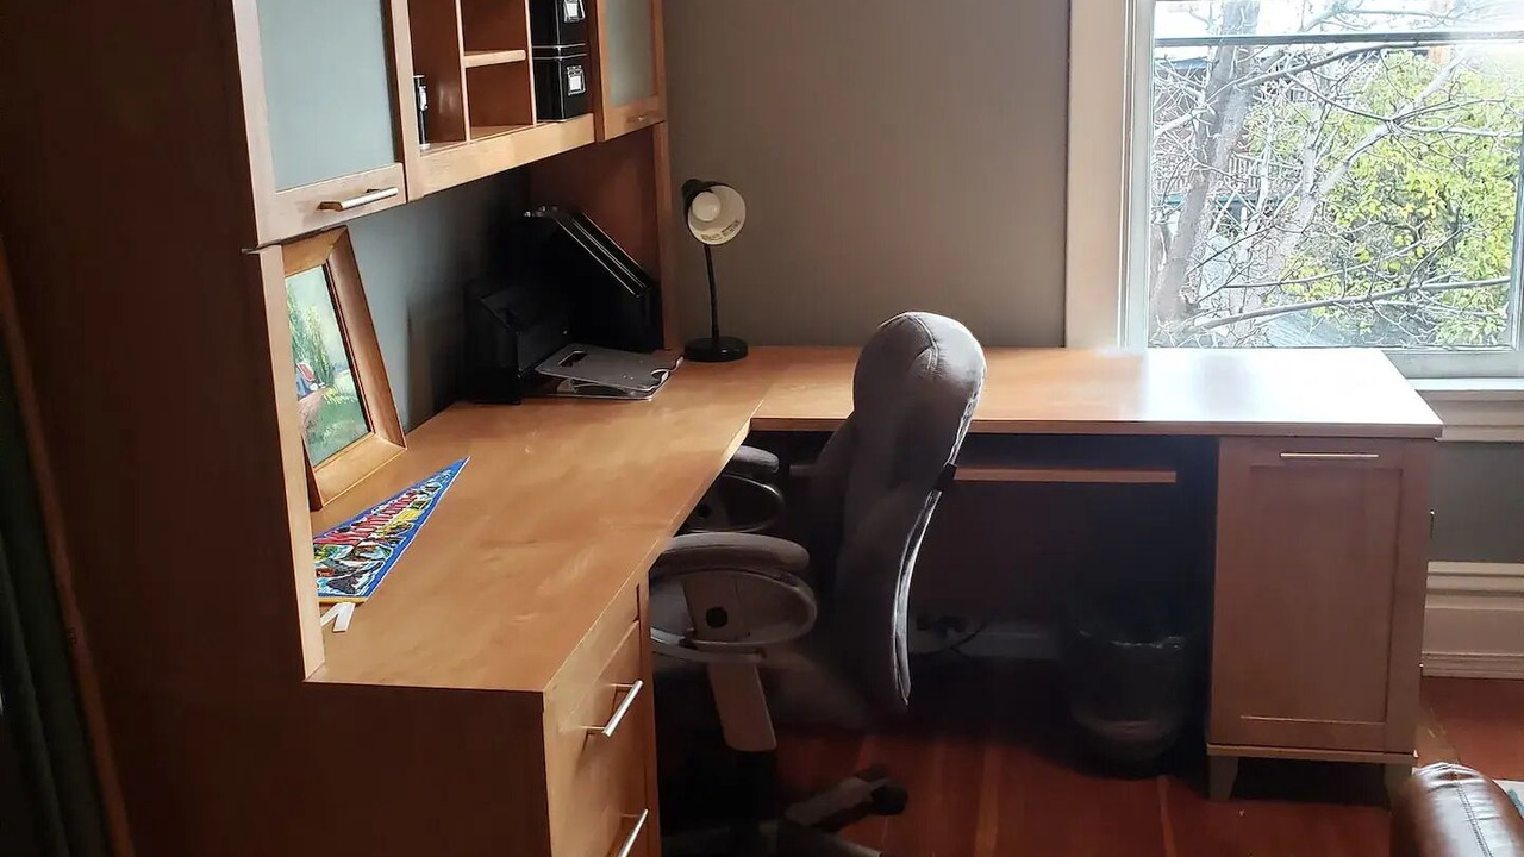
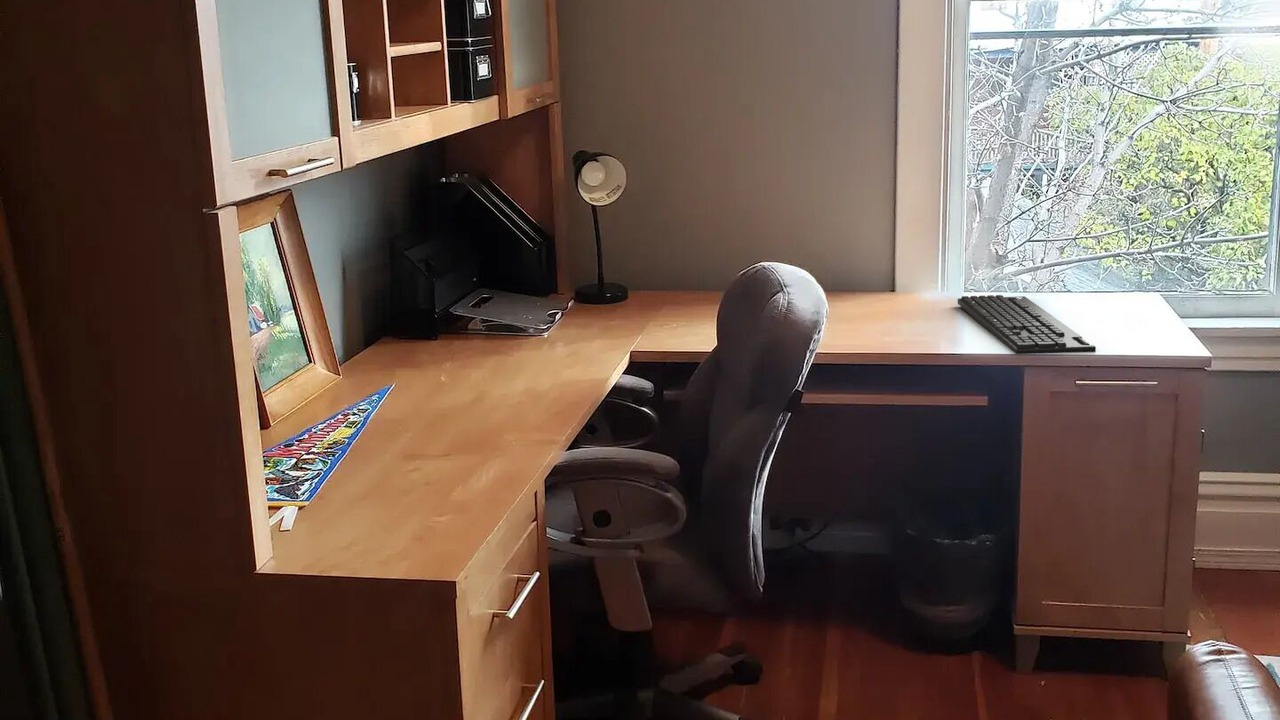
+ keyboard [957,294,1097,355]
